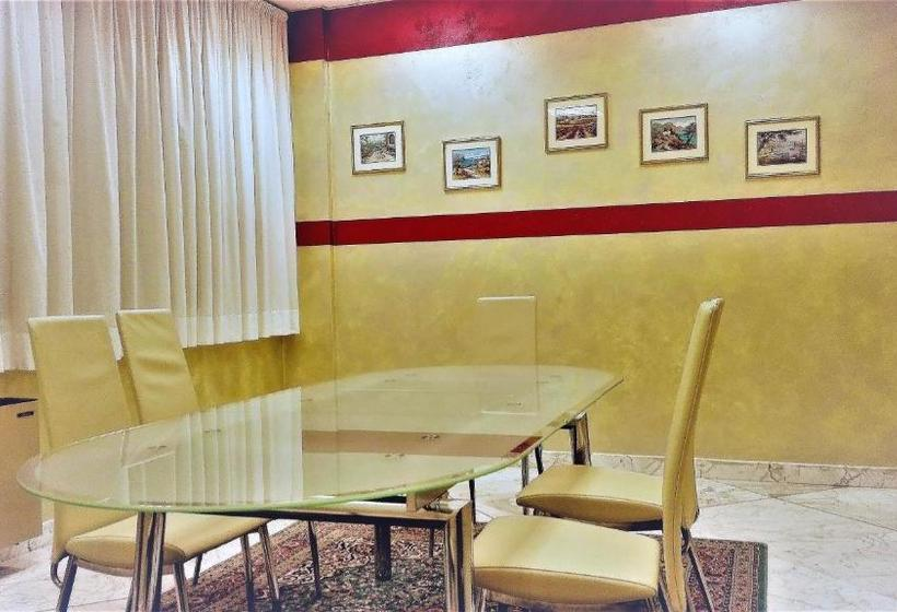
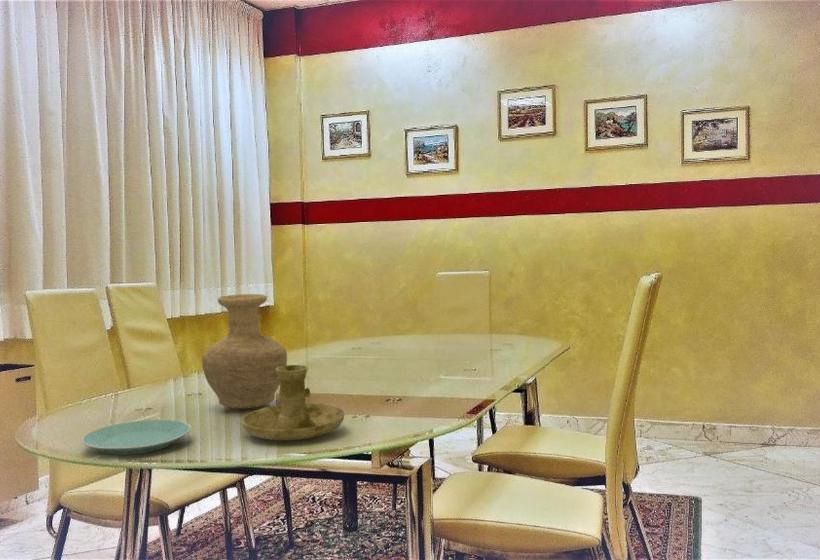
+ candle holder [241,364,345,441]
+ vase [201,293,288,410]
+ plate [81,419,192,456]
